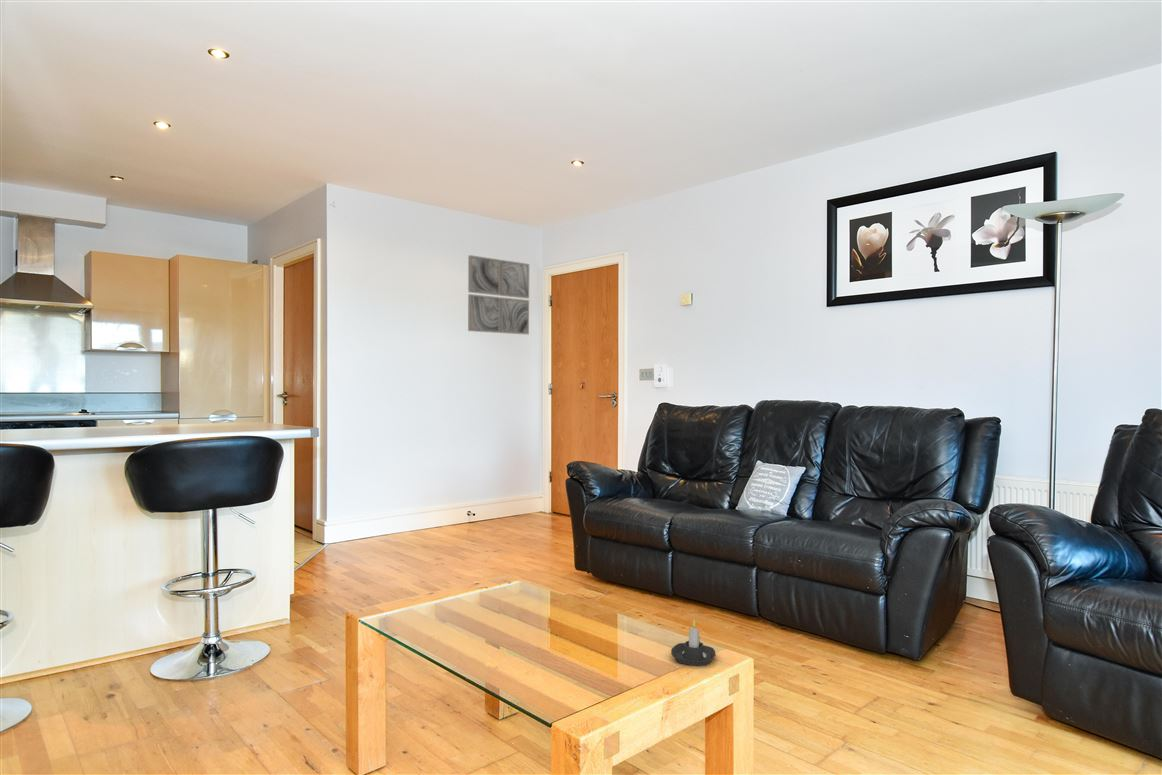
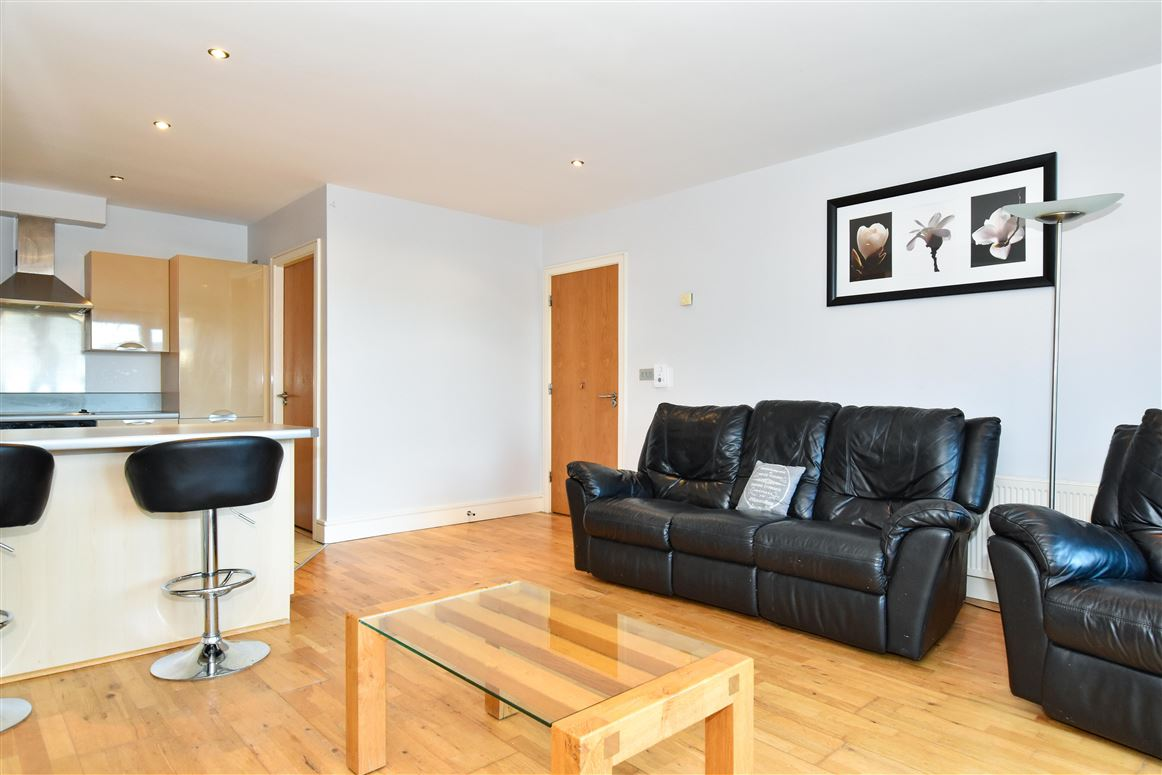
- candle [670,619,716,667]
- wall art [467,254,530,335]
